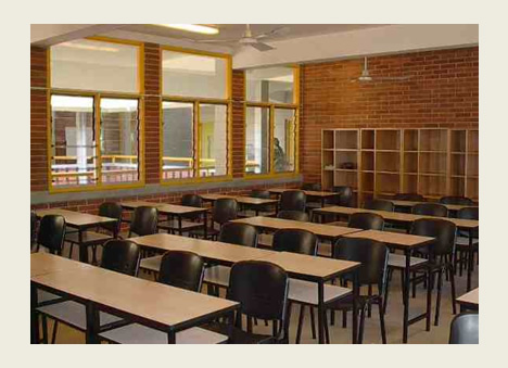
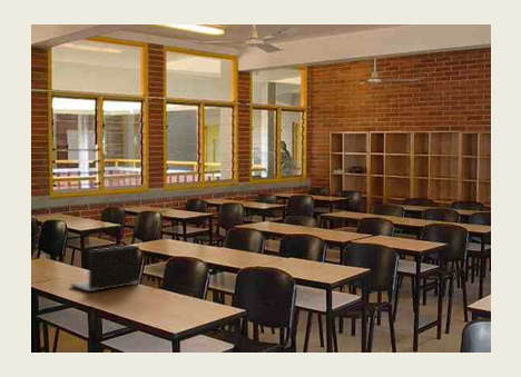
+ laptop [69,245,140,294]
